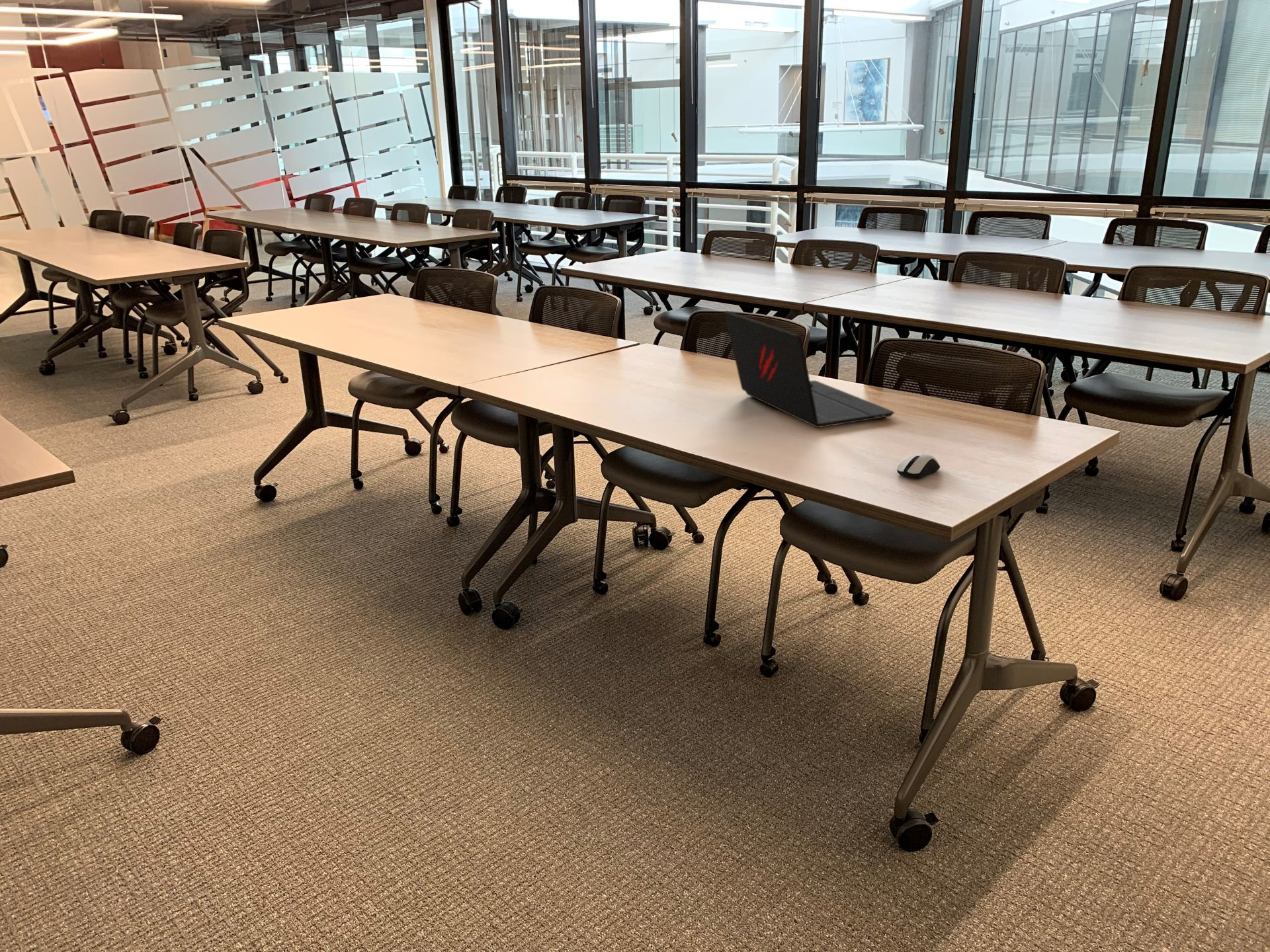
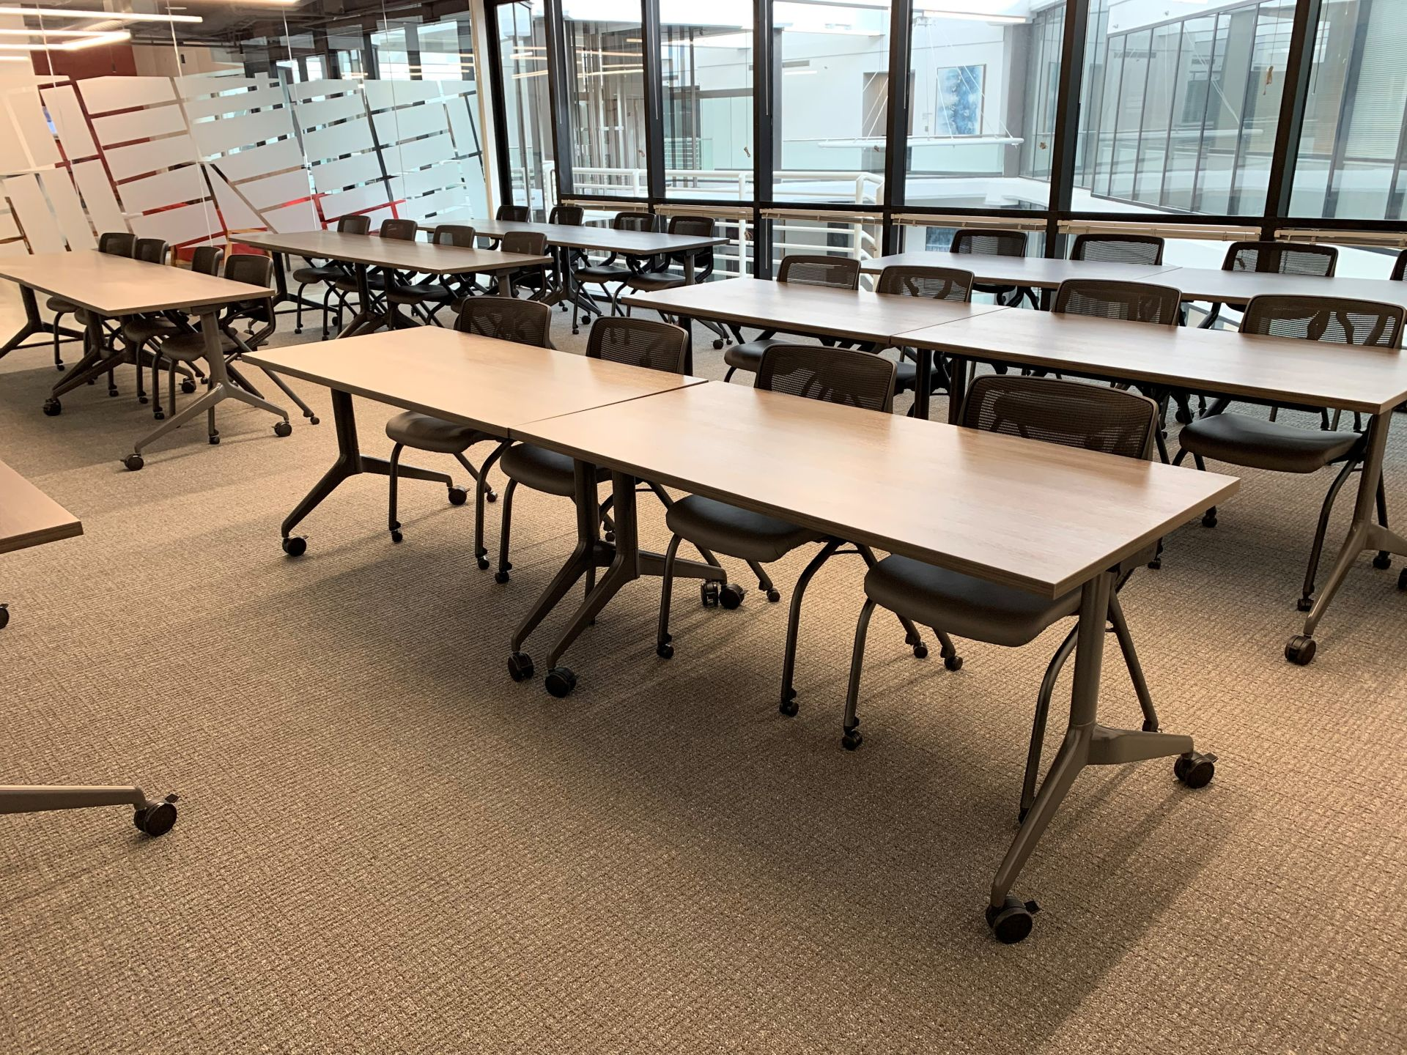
- computer mouse [896,453,941,480]
- laptop [724,310,895,428]
